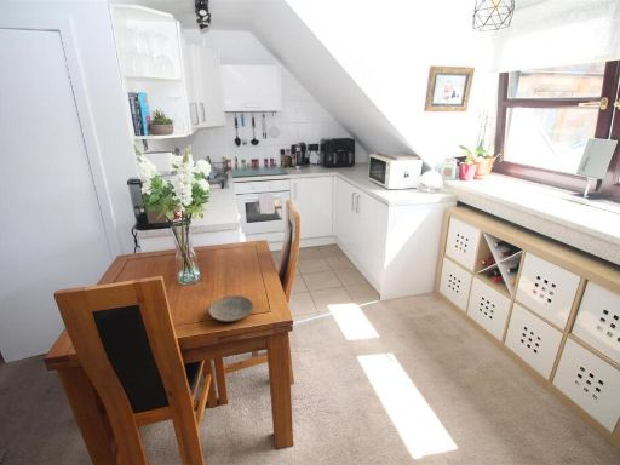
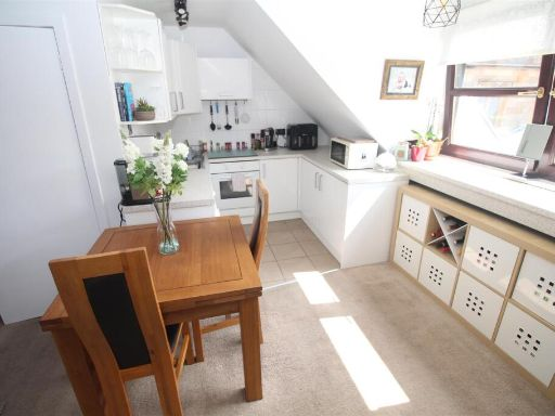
- plate [207,294,254,322]
